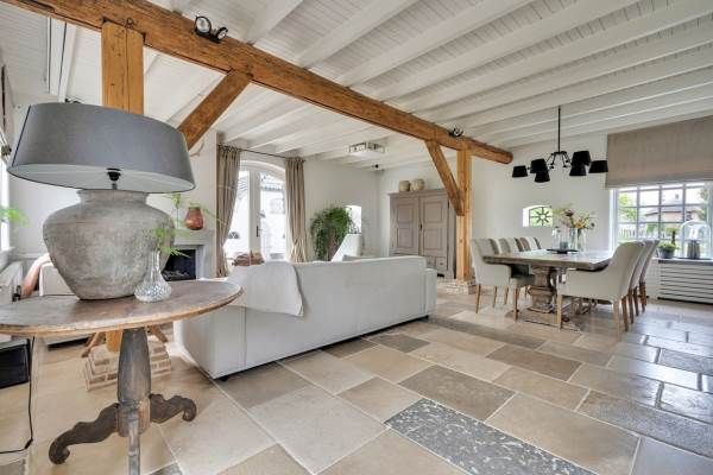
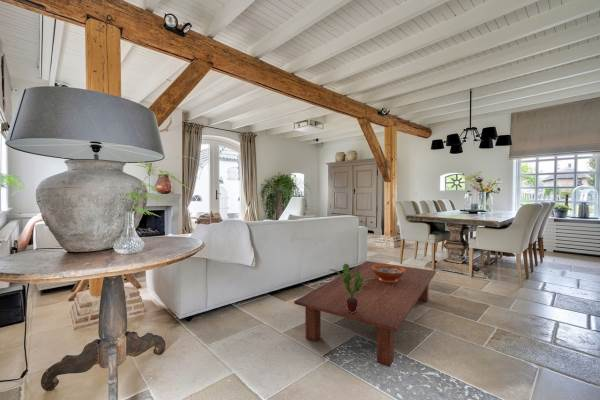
+ decorative bowl [372,264,405,282]
+ potted plant [328,263,374,313]
+ coffee table [293,260,437,368]
